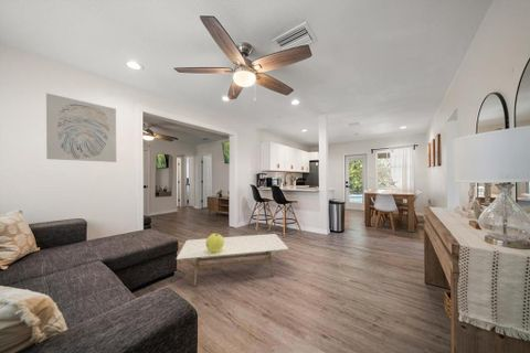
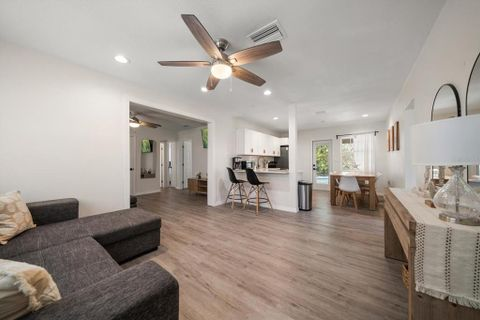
- decorative sphere [205,232,224,252]
- wall art [45,93,117,163]
- coffee table [176,233,290,287]
